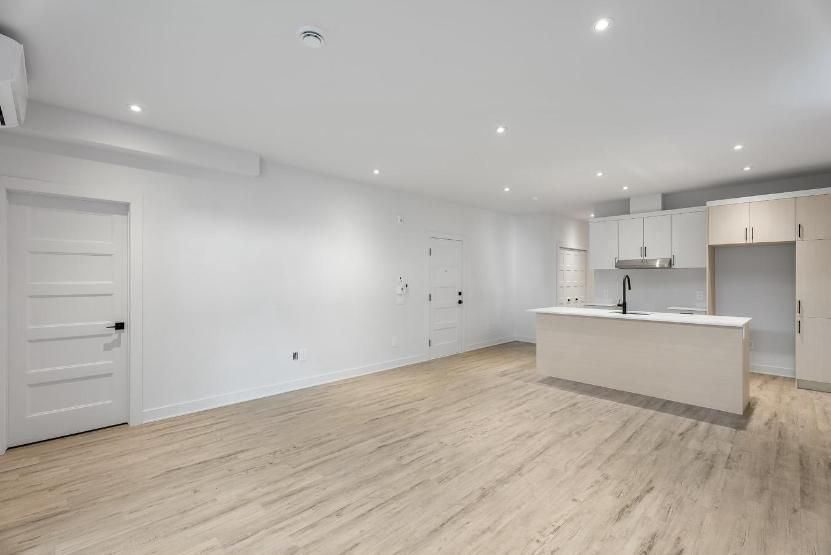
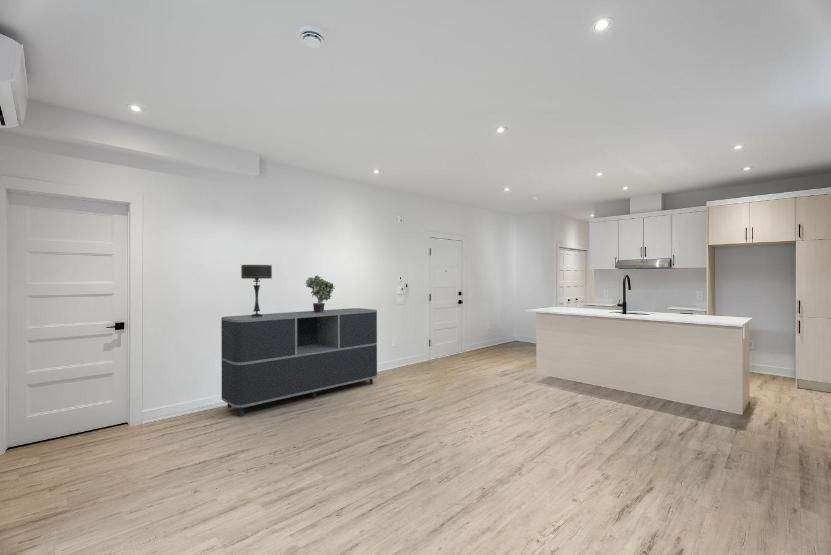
+ potted plant [304,274,336,313]
+ sideboard [220,307,378,417]
+ table lamp [240,264,273,317]
